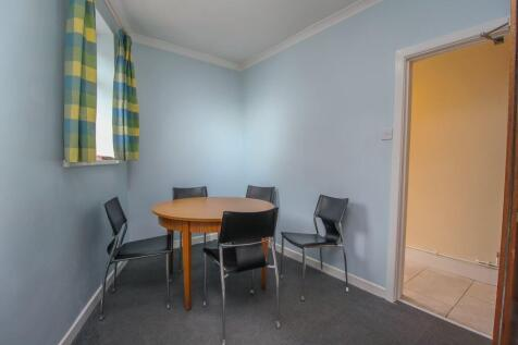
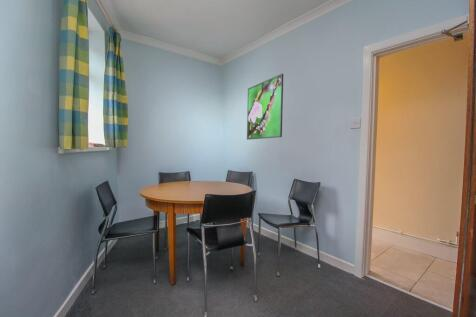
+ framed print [246,73,284,141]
